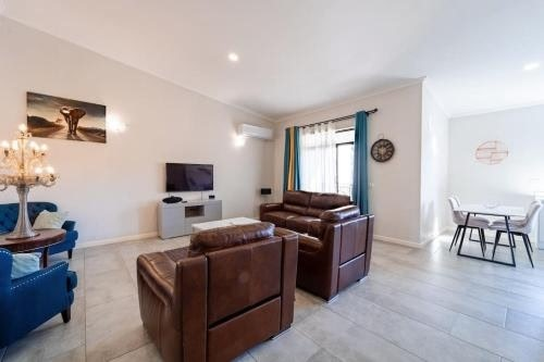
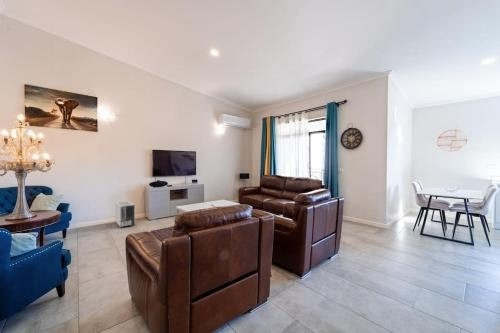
+ air purifier [114,200,136,229]
